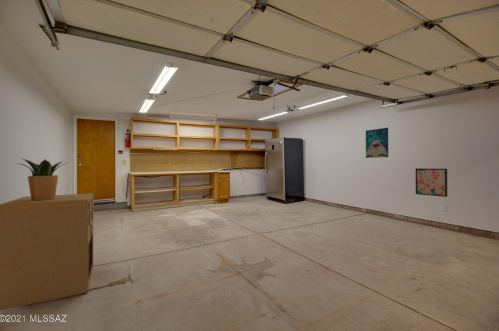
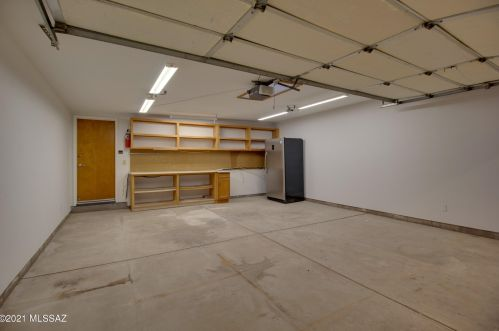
- cardboard box [0,192,95,311]
- wall art [365,127,389,159]
- wall art [415,167,448,198]
- potted plant [16,157,70,201]
